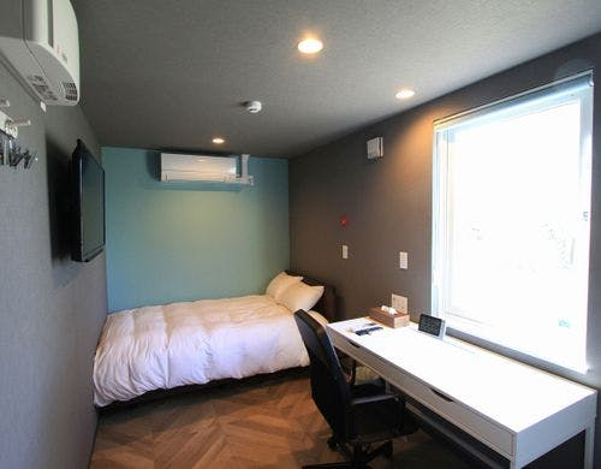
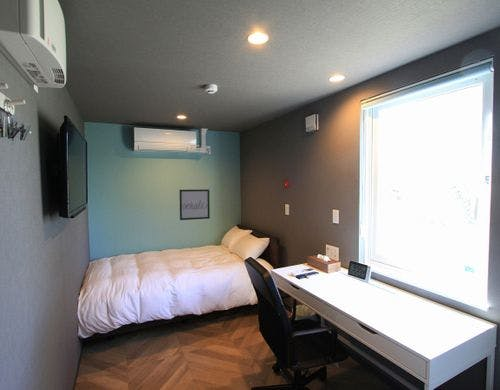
+ wall art [178,188,211,221]
